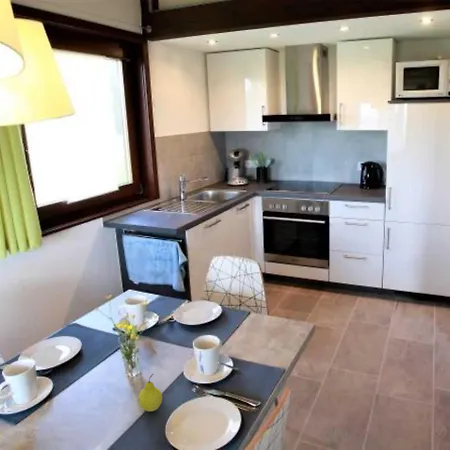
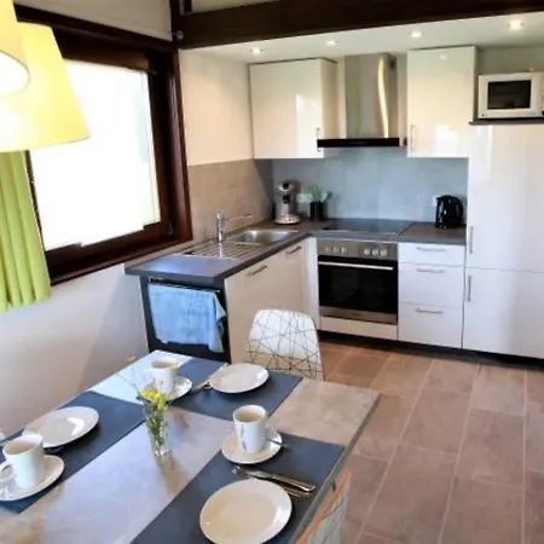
- fruit [137,373,163,412]
